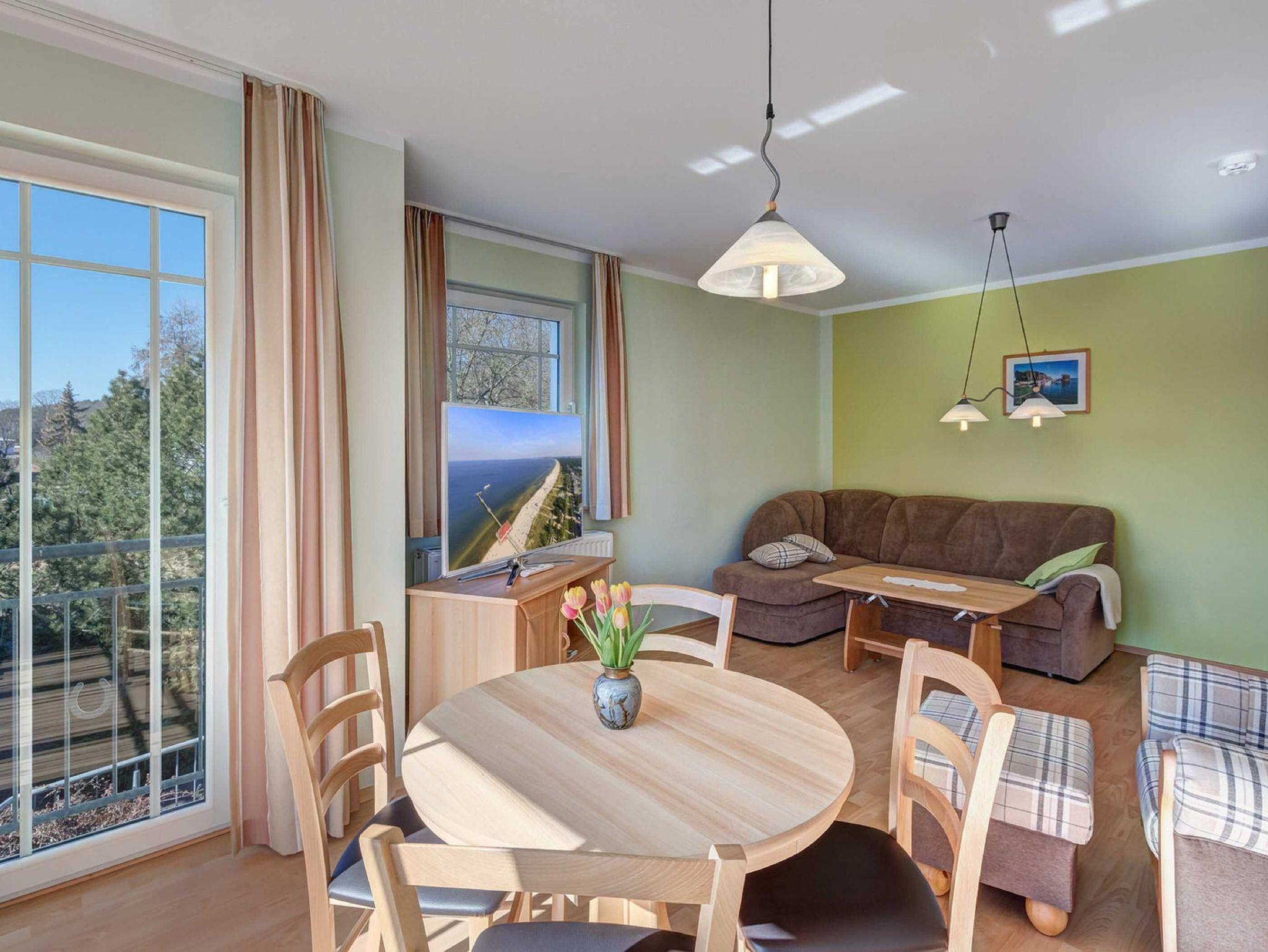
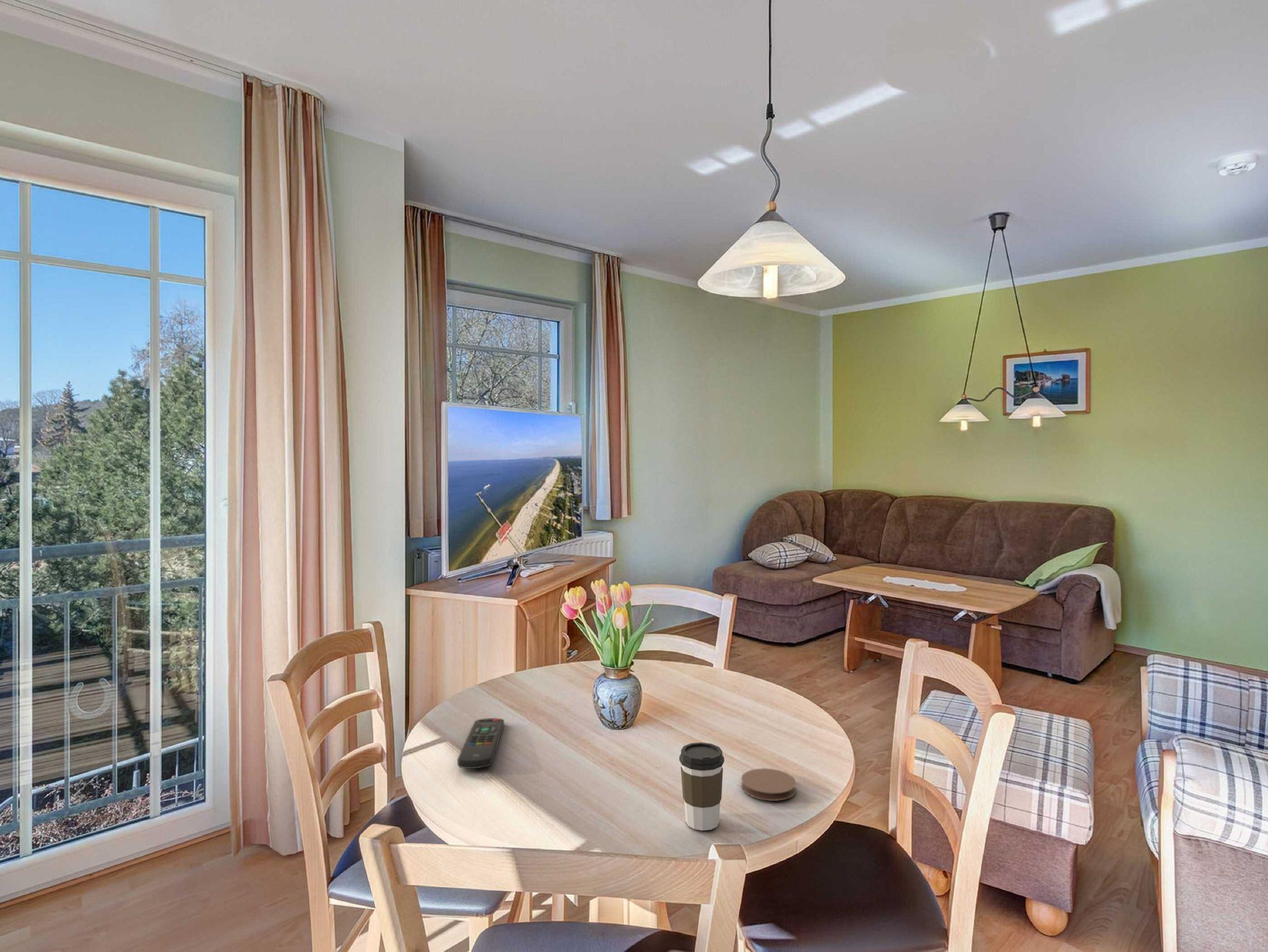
+ remote control [457,717,505,769]
+ coffee cup [679,742,725,831]
+ coaster [740,768,797,802]
